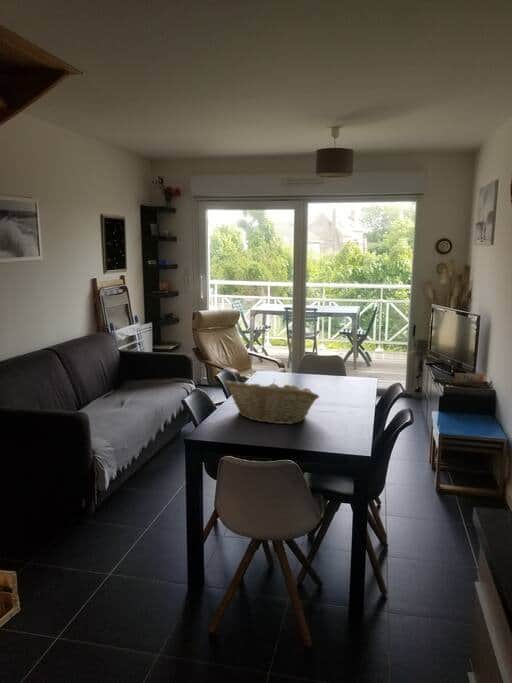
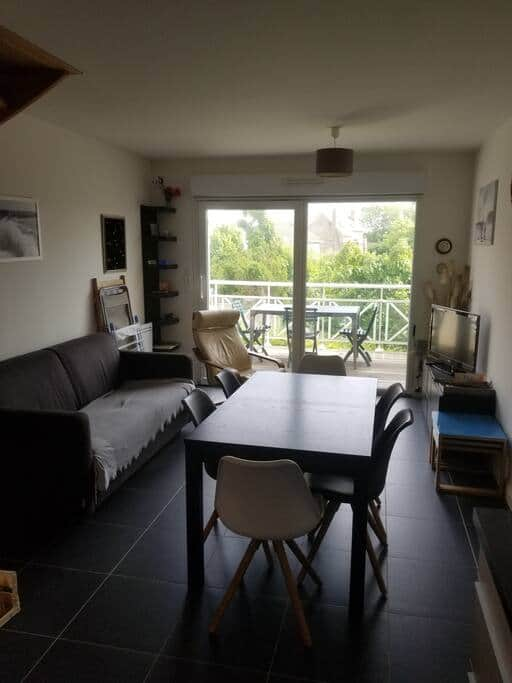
- fruit basket [223,378,321,425]
